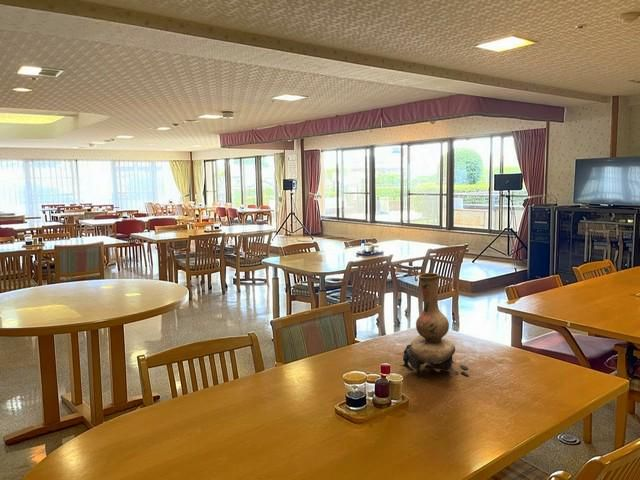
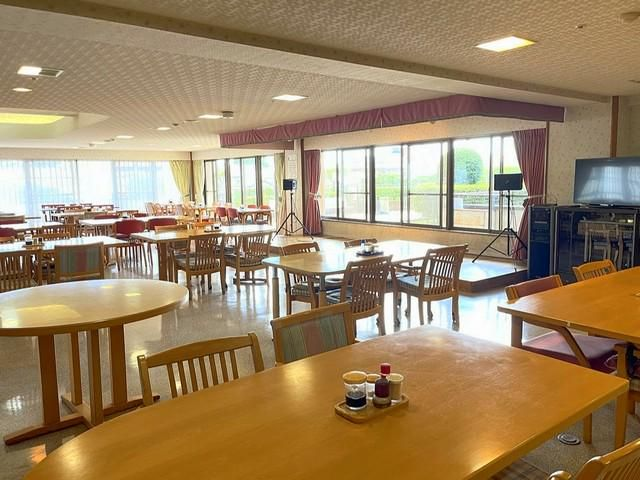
- vase [400,272,470,379]
